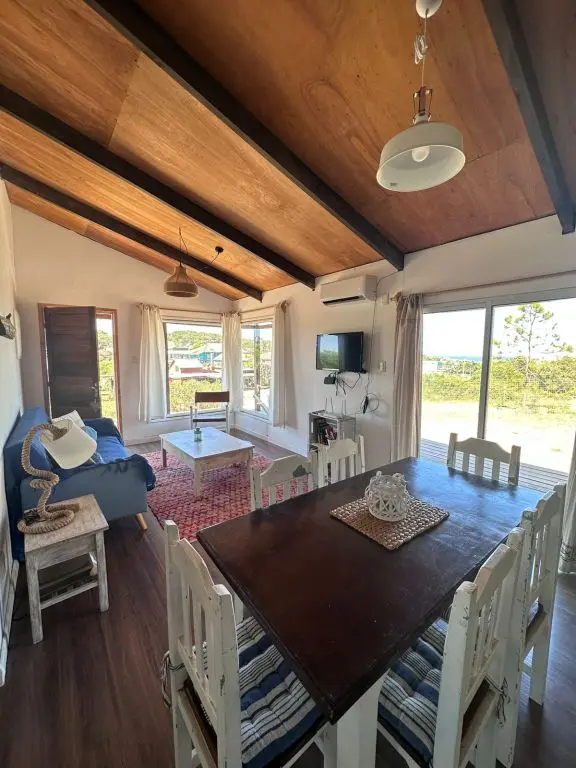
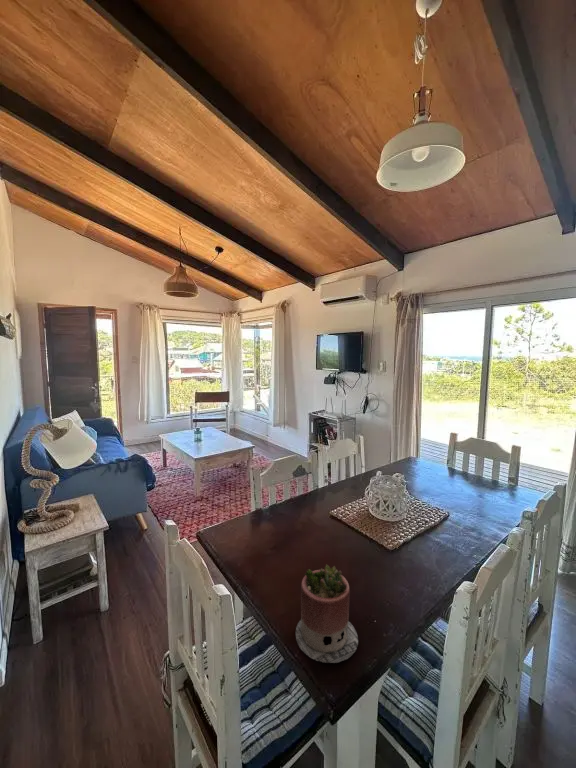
+ succulent planter [295,563,359,664]
